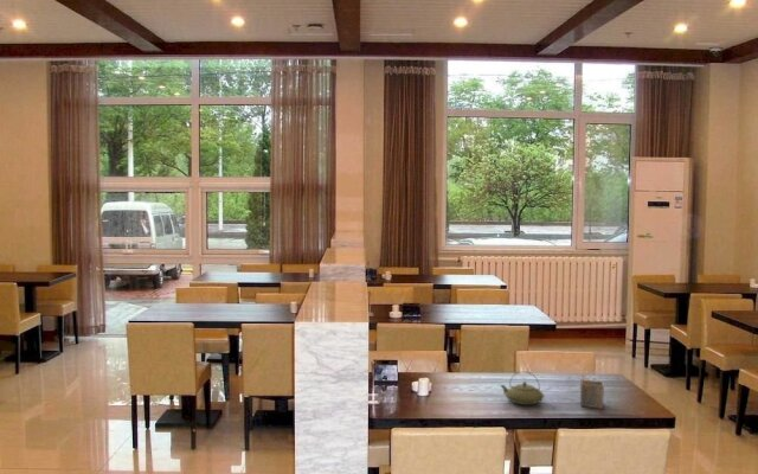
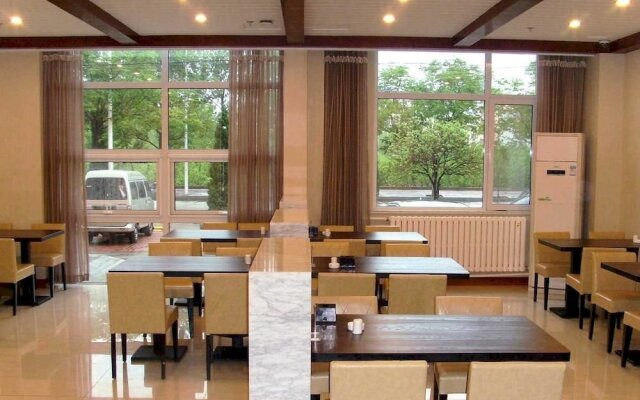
- napkin holder [579,372,605,410]
- teapot [499,370,545,406]
